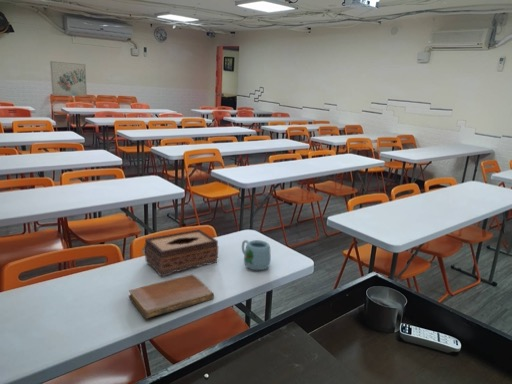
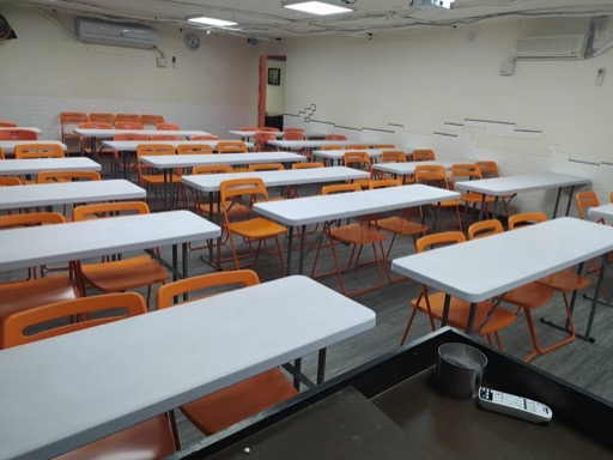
- tissue box [144,228,219,277]
- wall art [49,60,88,98]
- mug [241,239,272,271]
- notebook [128,274,215,320]
